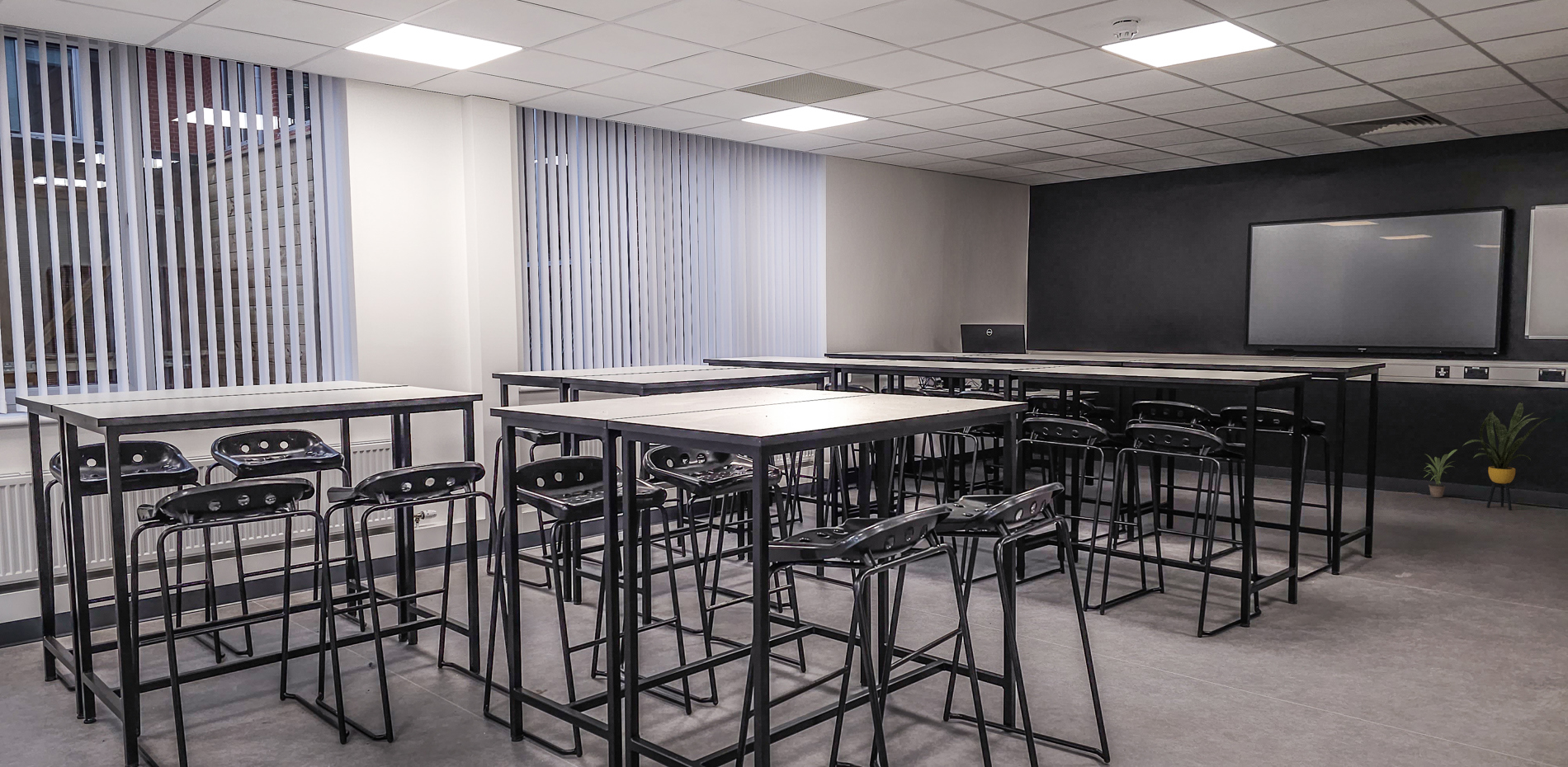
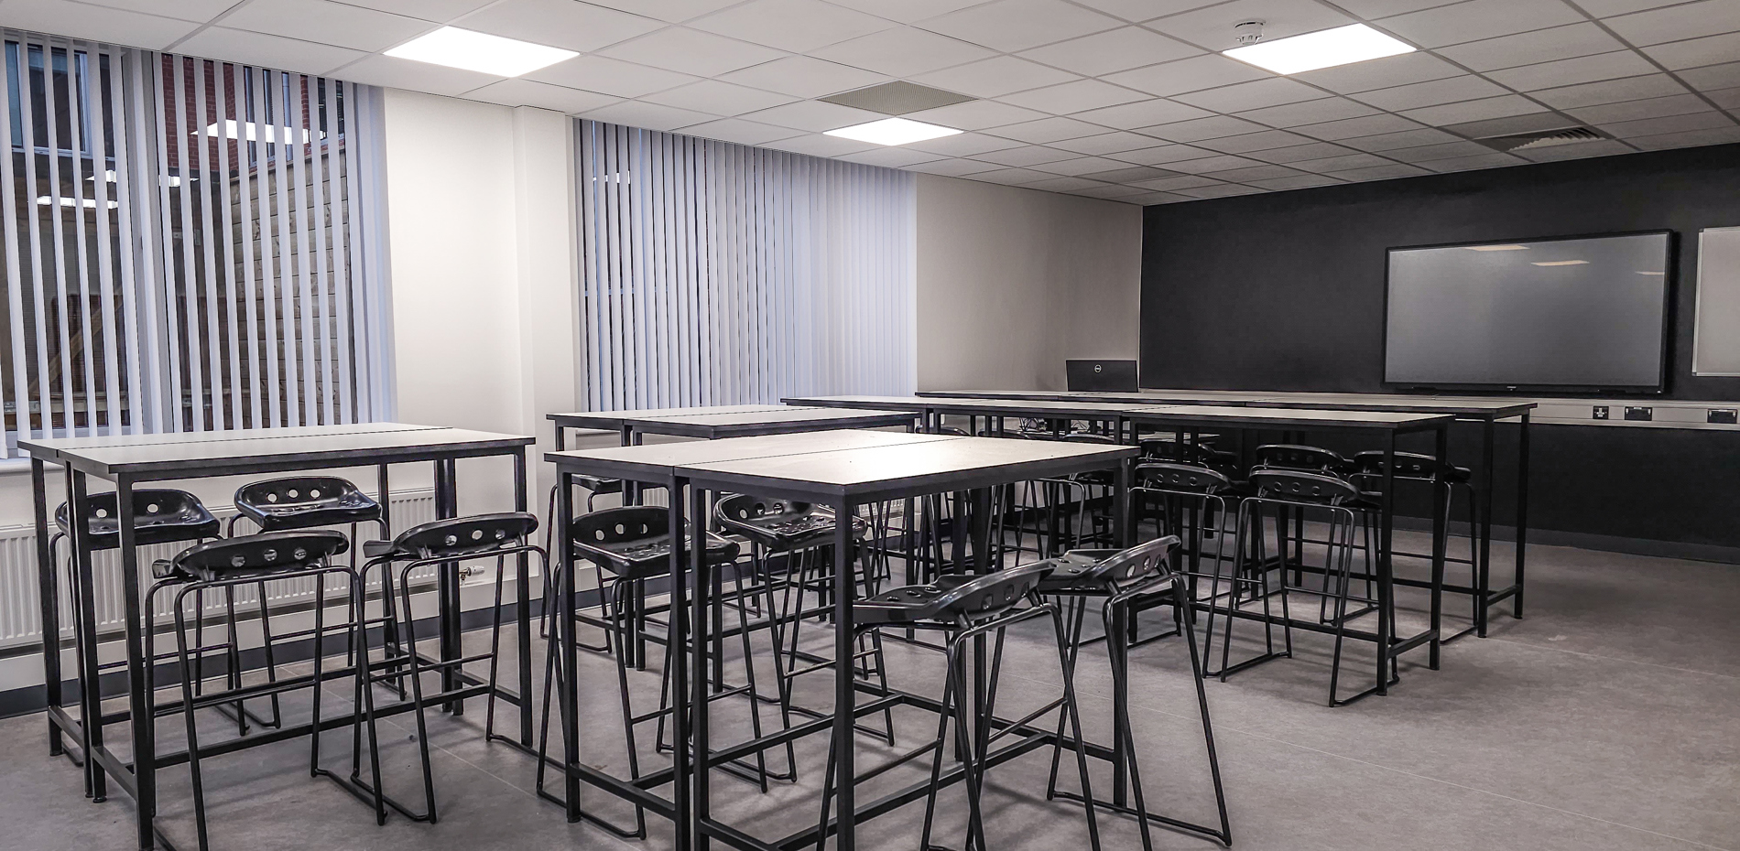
- house plant [1462,402,1555,511]
- potted plant [1423,449,1458,498]
